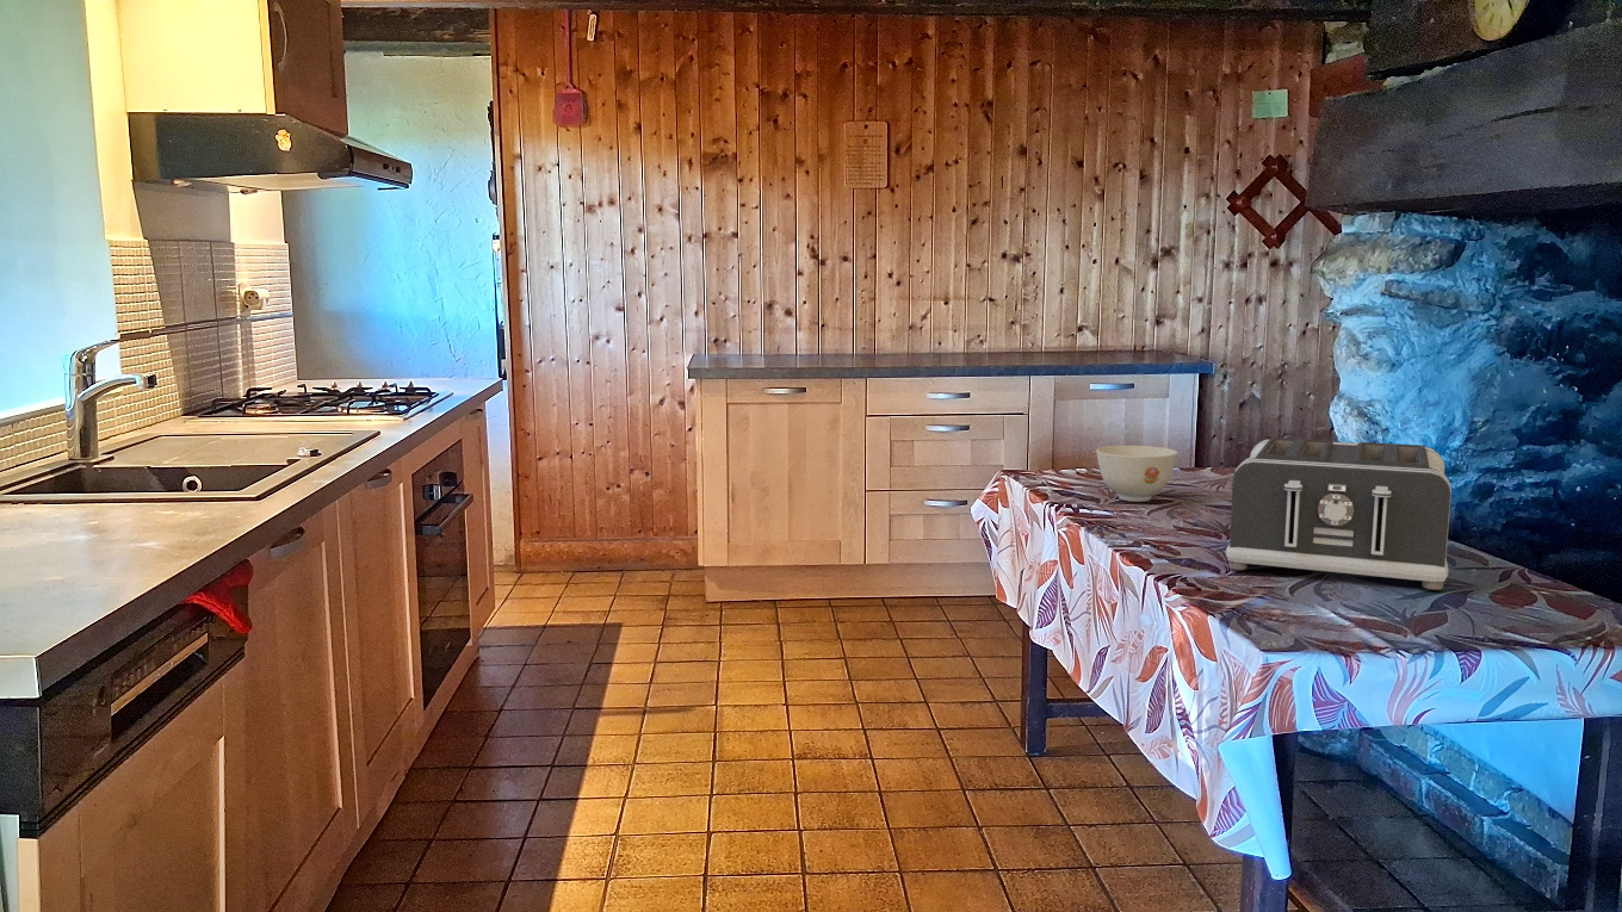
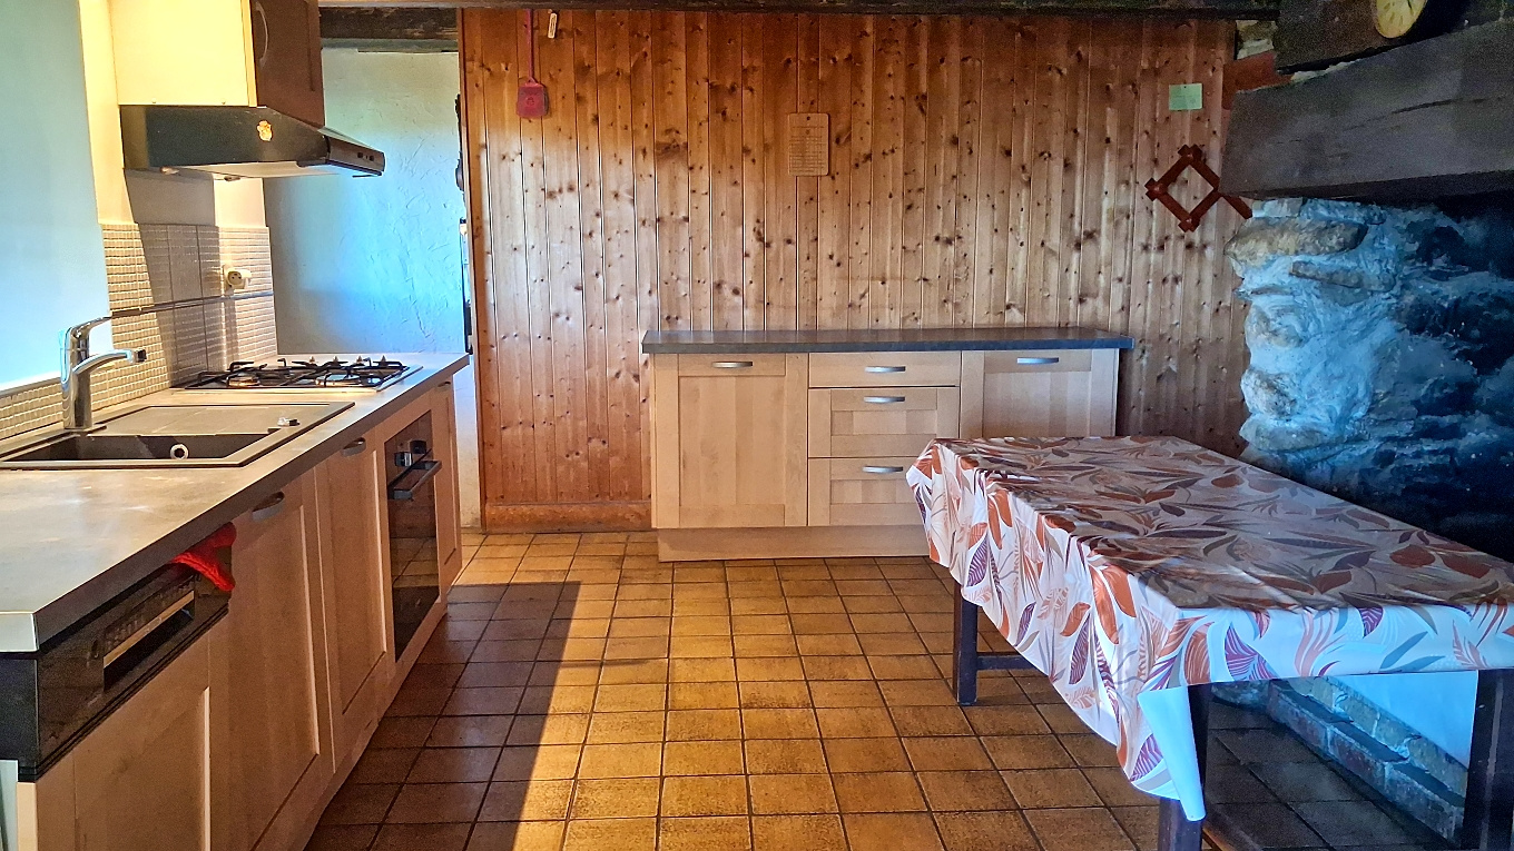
- toaster [1225,436,1453,591]
- bowl [1095,445,1178,503]
